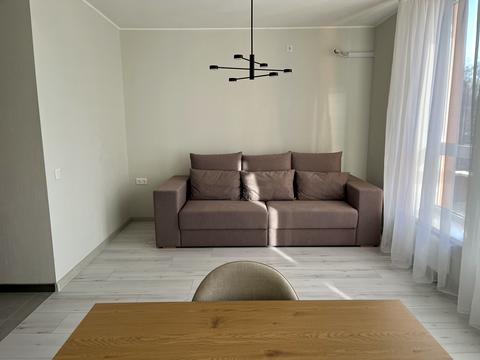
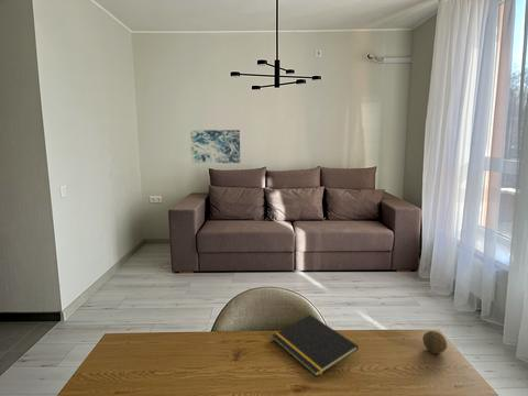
+ notepad [272,314,360,377]
+ wall art [189,129,241,164]
+ fruit [421,330,448,354]
